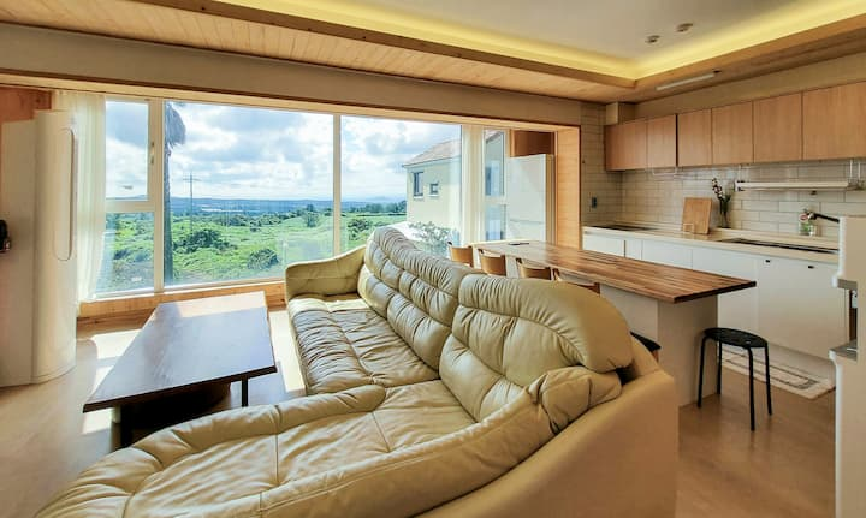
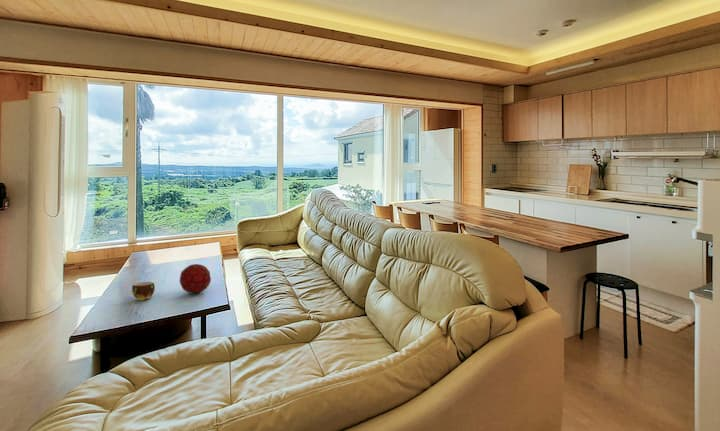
+ decorative orb [179,263,212,294]
+ cup [131,281,156,301]
